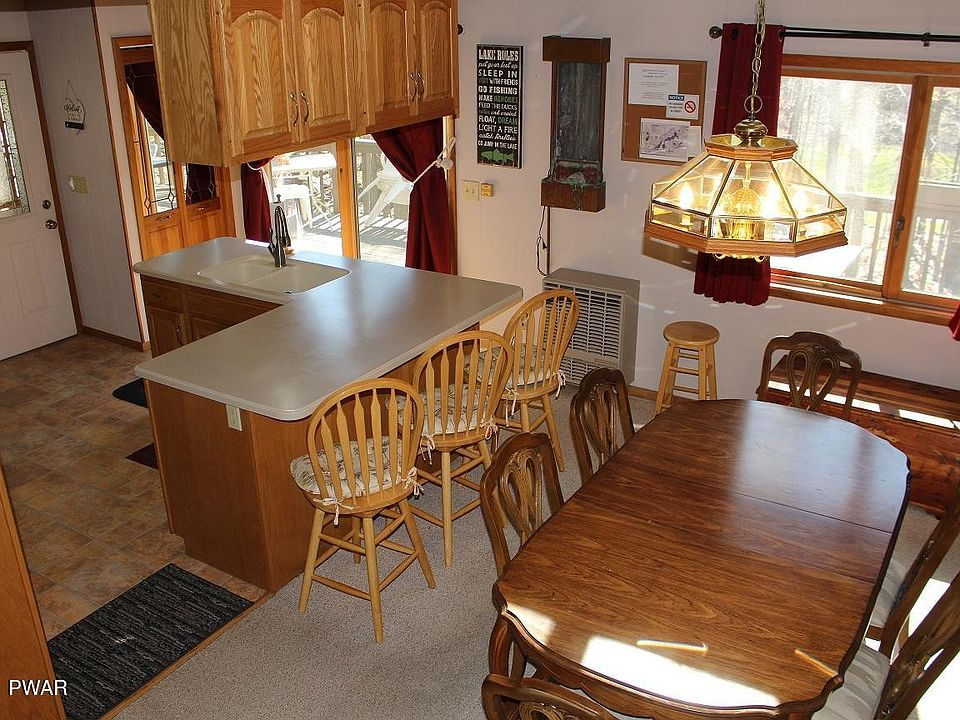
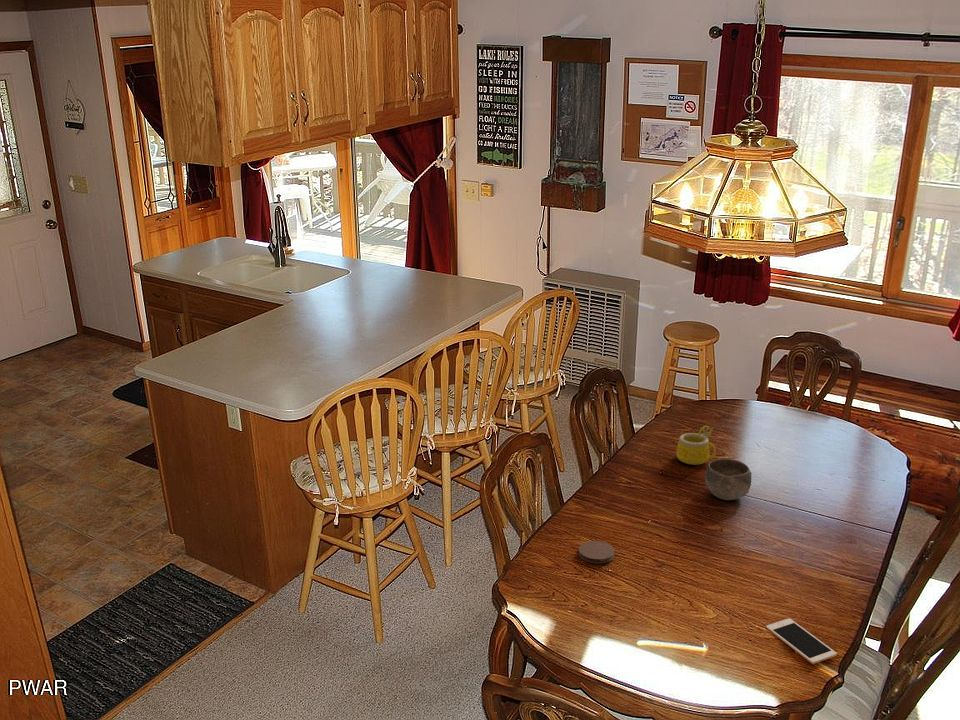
+ mug [675,425,717,466]
+ cell phone [765,618,838,665]
+ bowl [704,458,752,501]
+ coaster [578,540,616,565]
